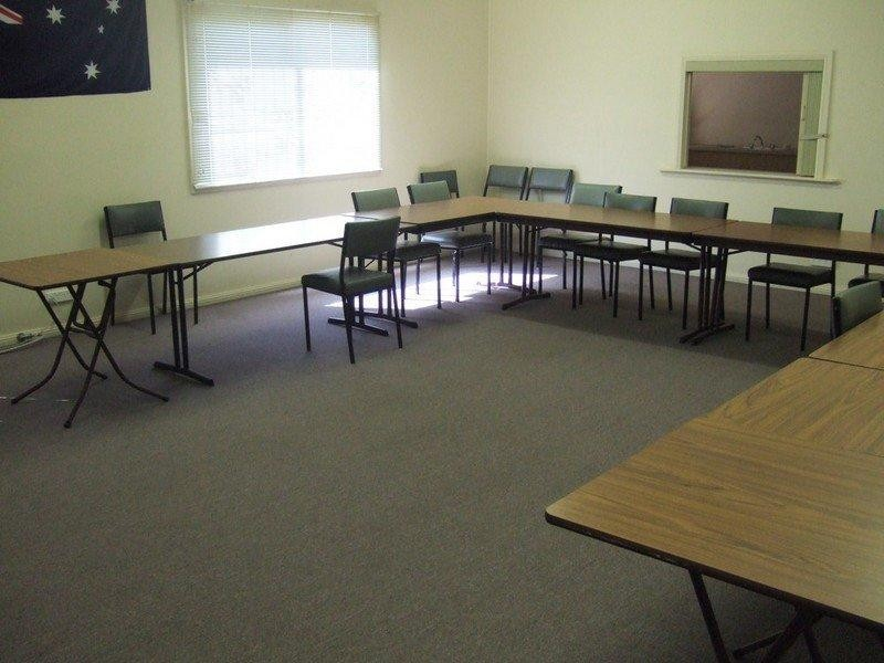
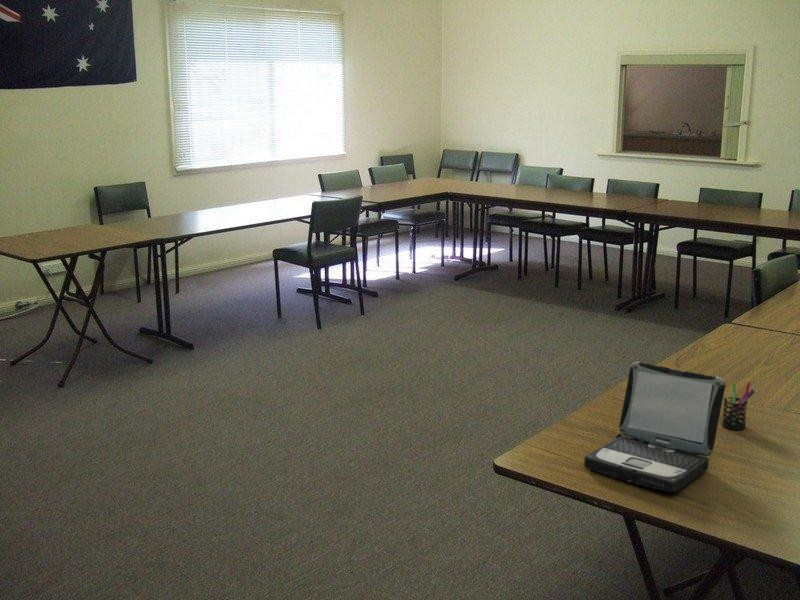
+ laptop [583,361,726,493]
+ pen holder [721,381,756,431]
